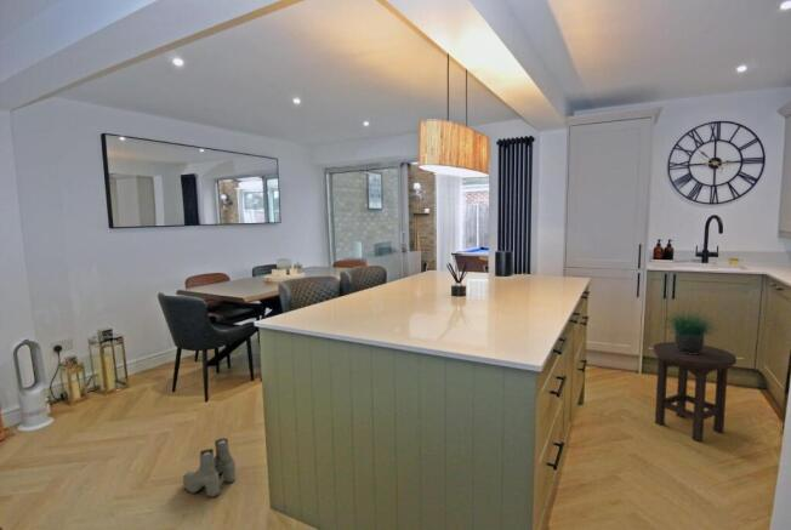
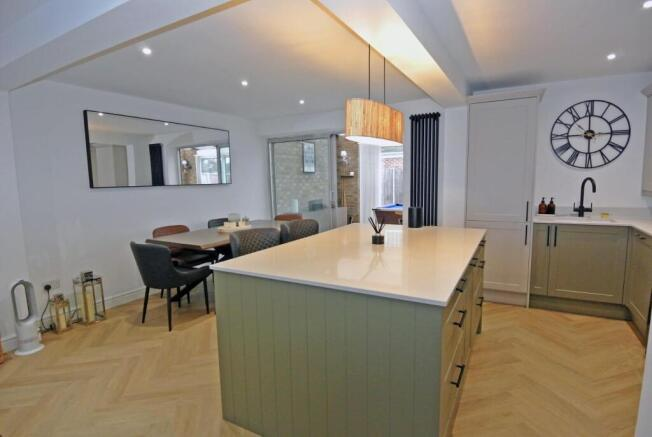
- potted plant [658,300,728,354]
- stool [651,341,738,443]
- boots [182,438,237,498]
